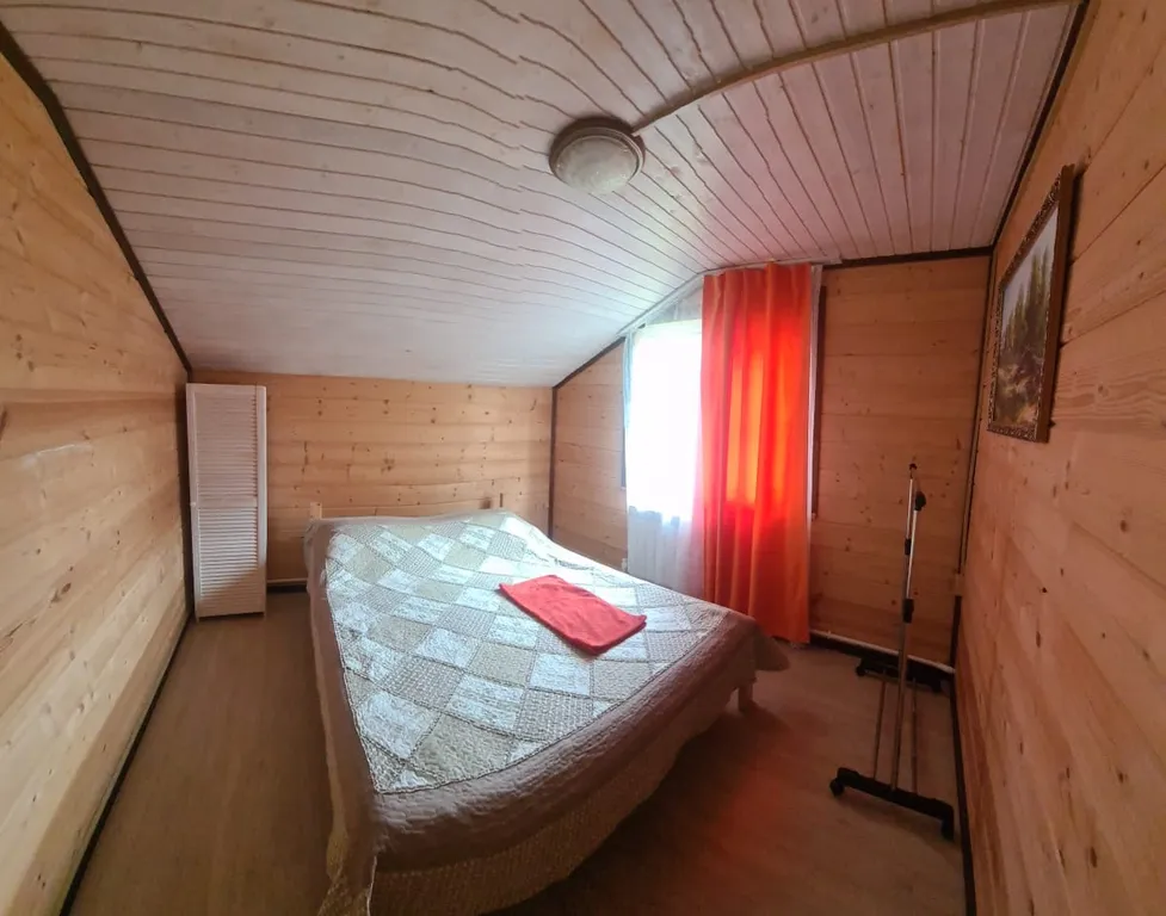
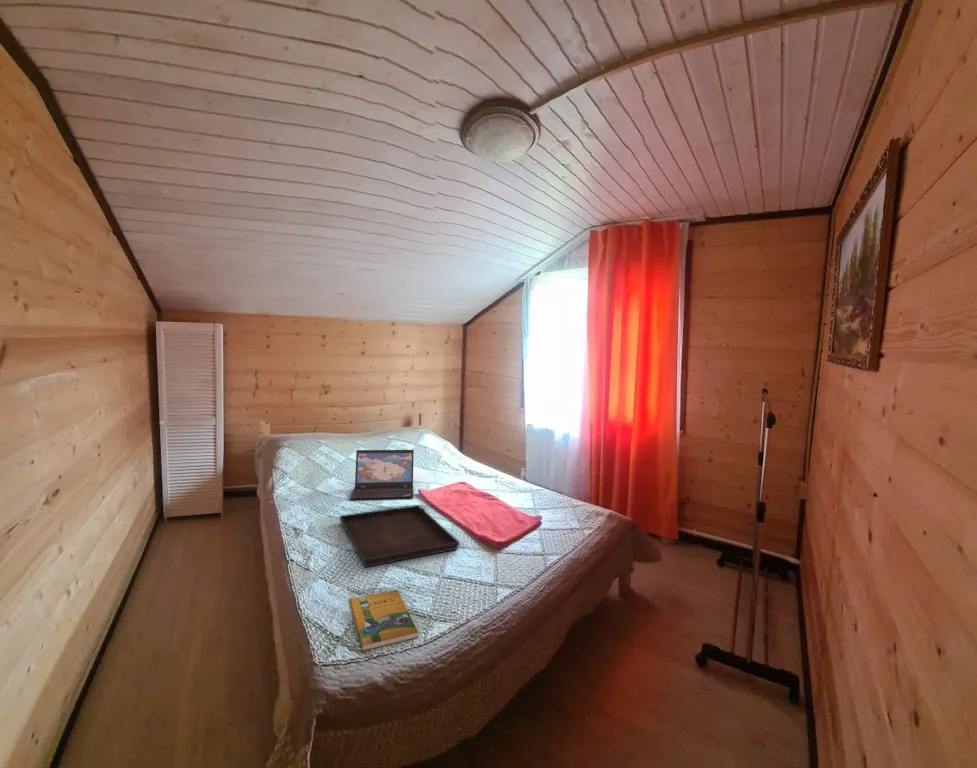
+ booklet [348,589,419,652]
+ serving tray [338,504,461,568]
+ laptop [349,449,415,500]
